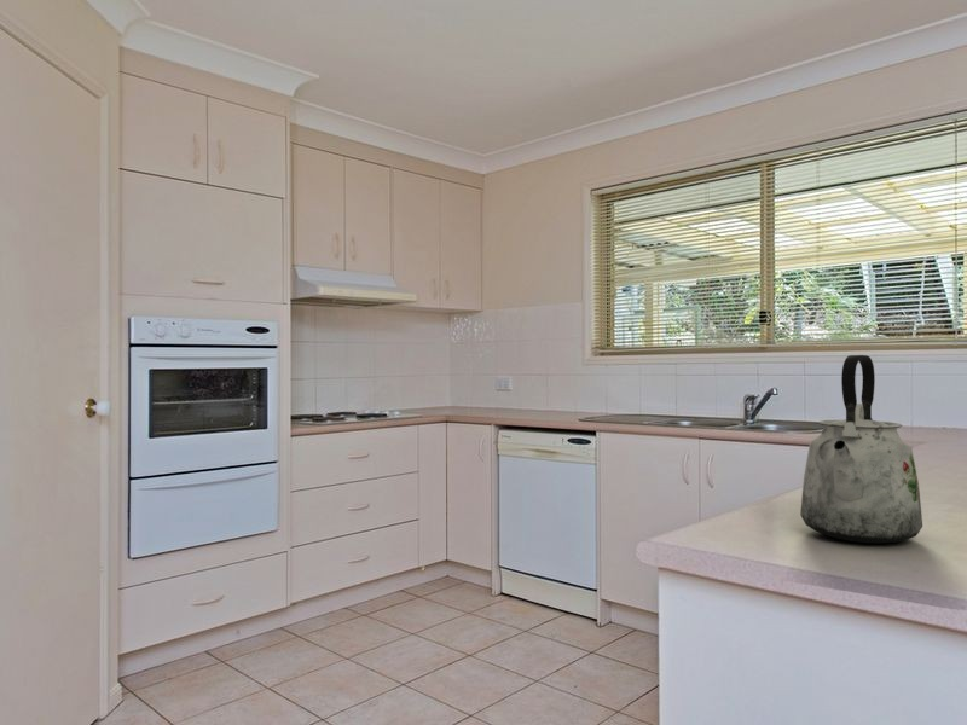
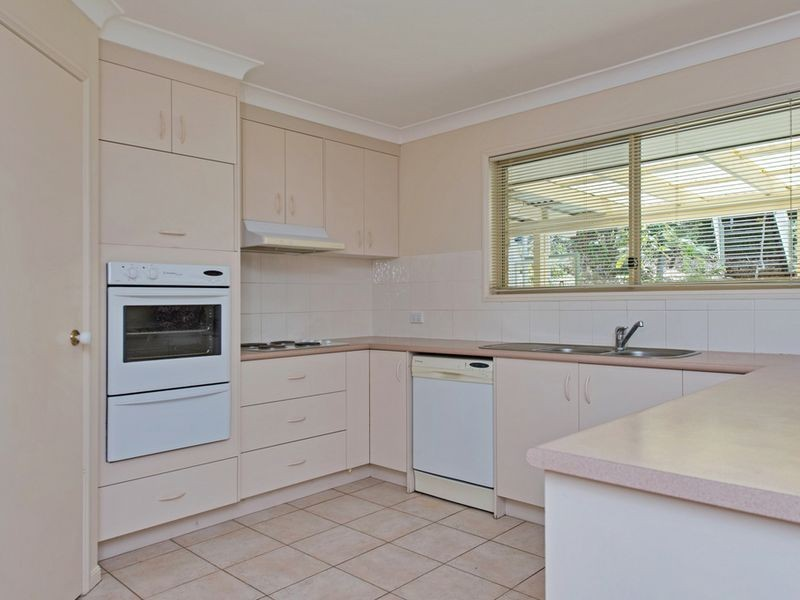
- kettle [799,354,923,545]
